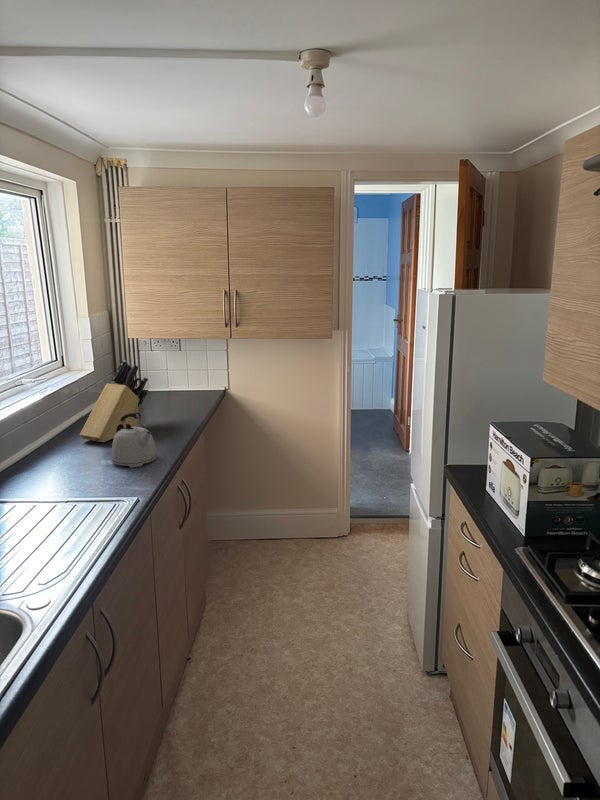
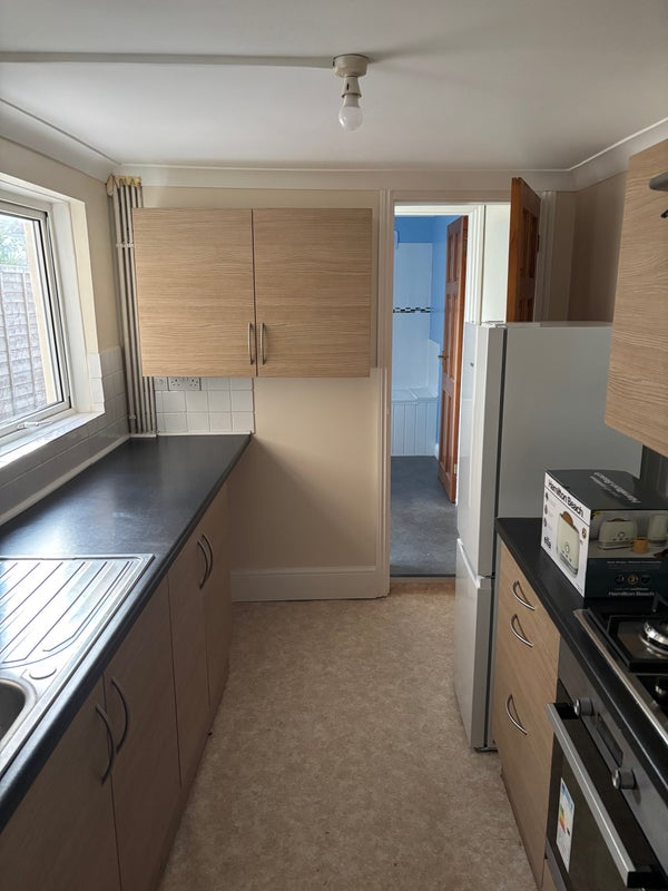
- kettle [111,412,158,468]
- knife block [79,359,149,443]
